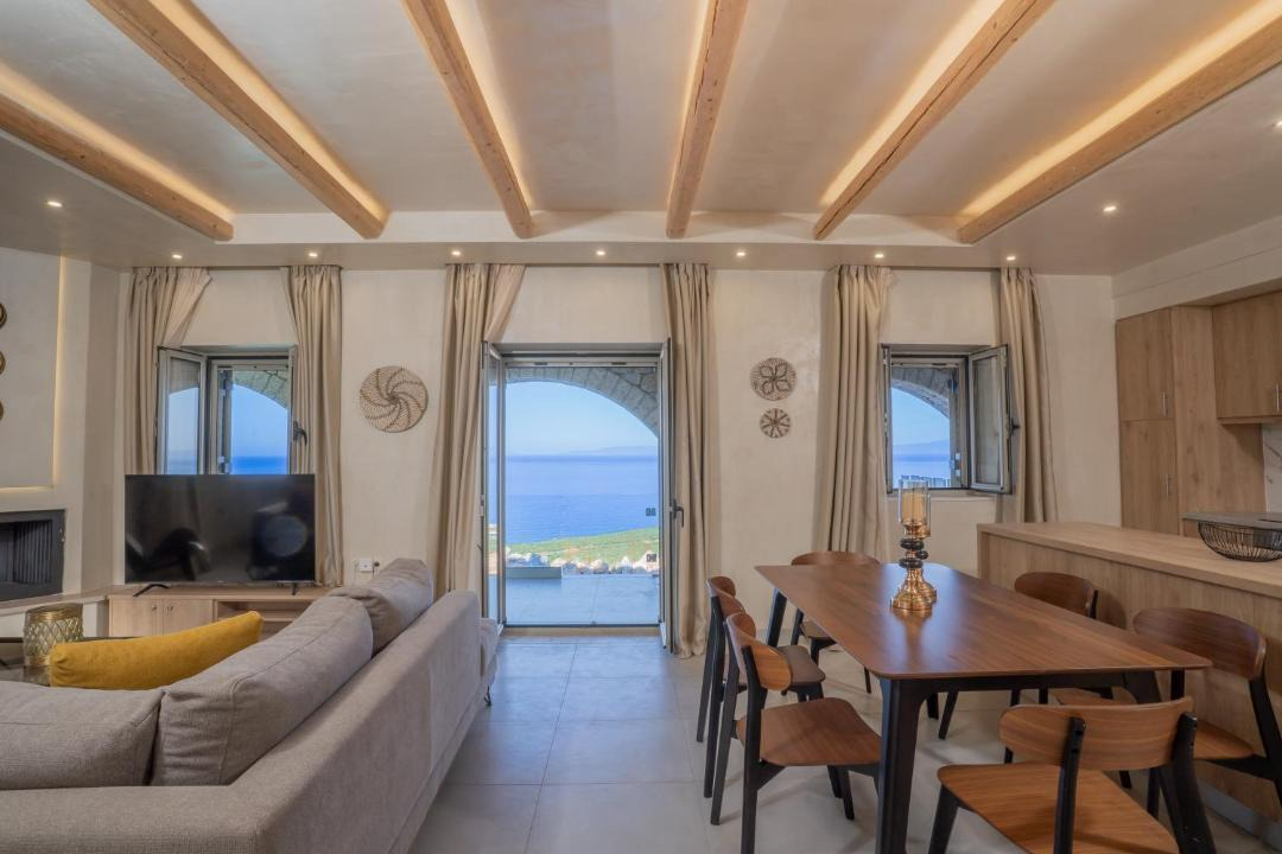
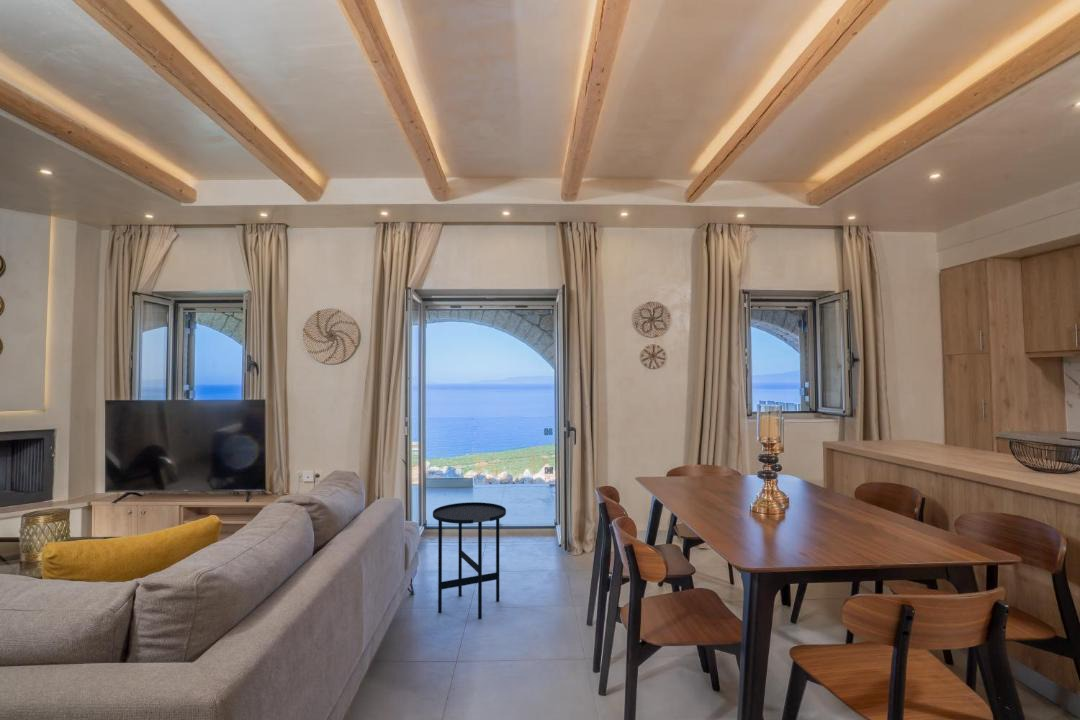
+ side table [432,501,507,620]
